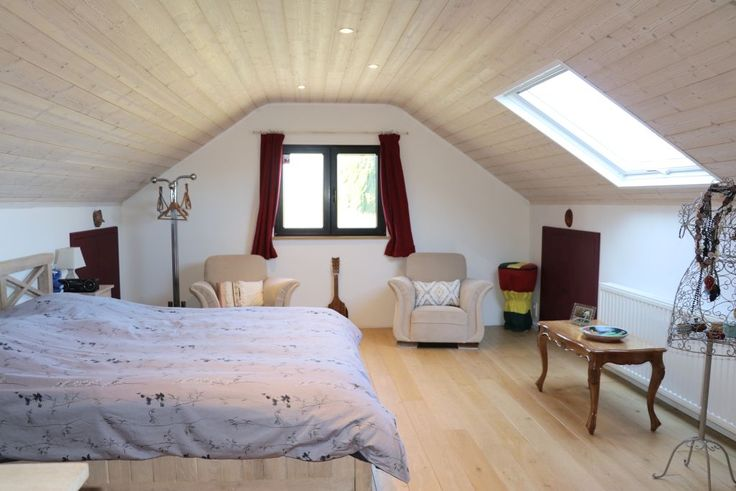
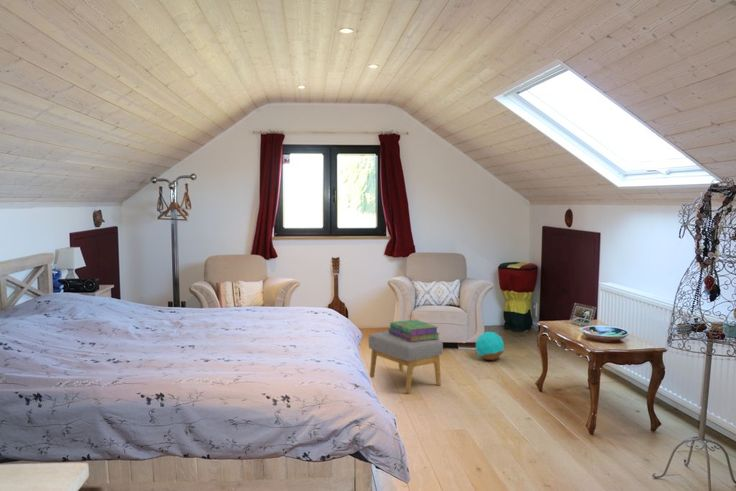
+ stack of books [387,319,441,342]
+ footstool [368,330,444,394]
+ ball [475,331,505,361]
